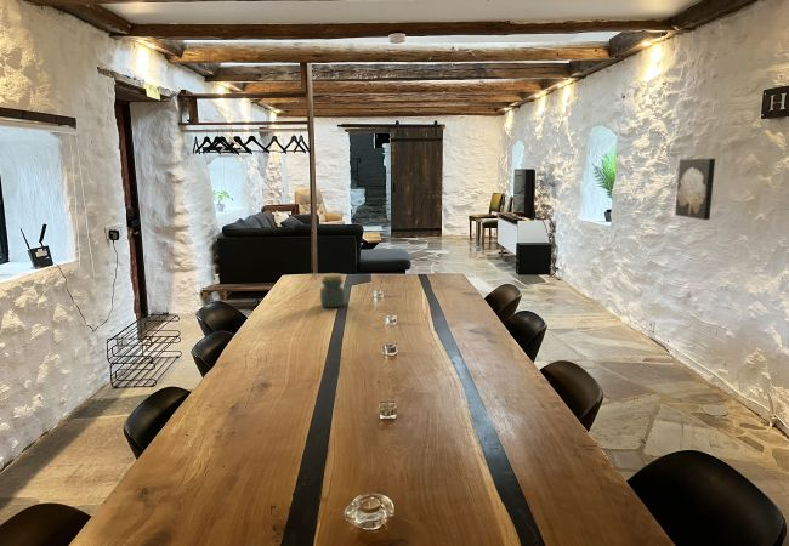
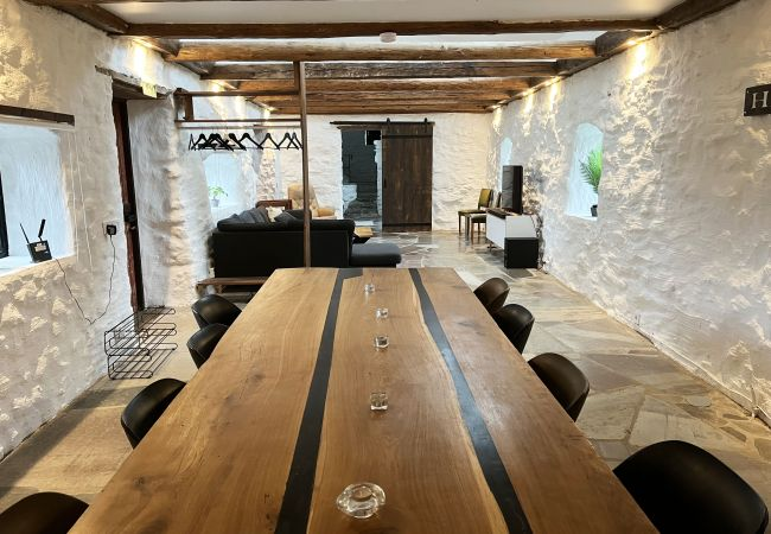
- jar [319,272,347,308]
- wall art [674,158,716,221]
